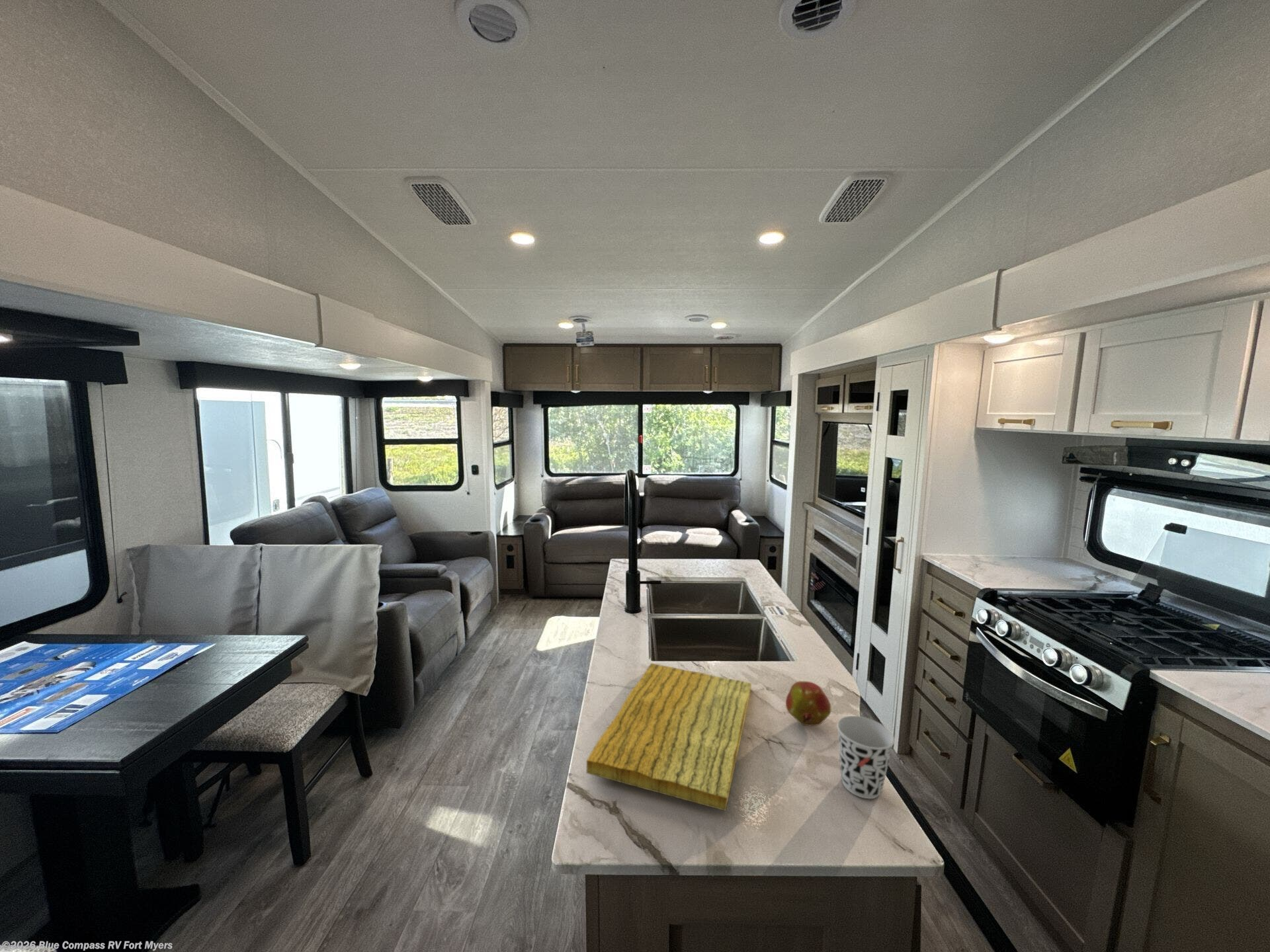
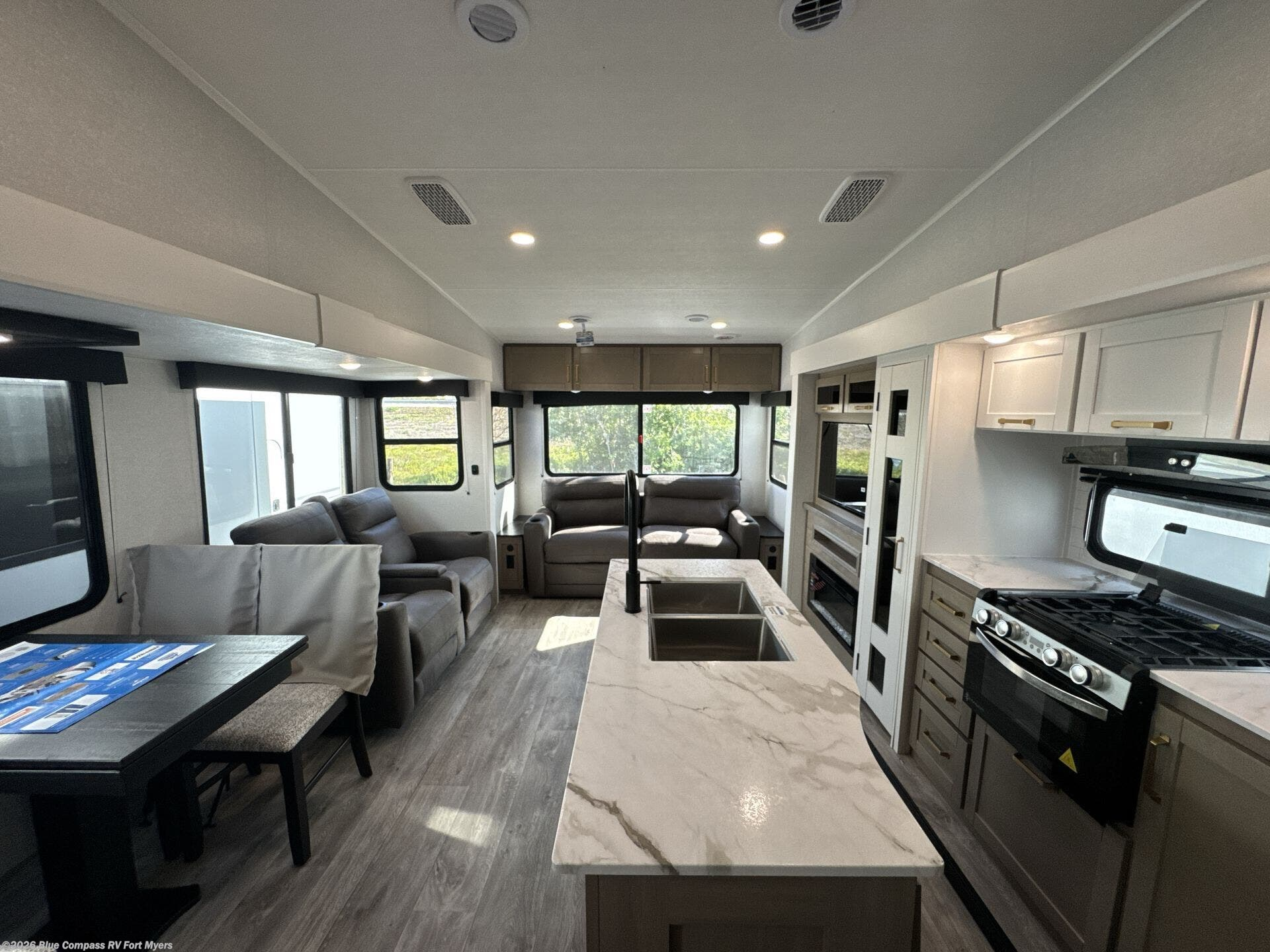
- cutting board [586,662,752,812]
- cup [836,715,895,799]
- fruit [785,680,831,727]
